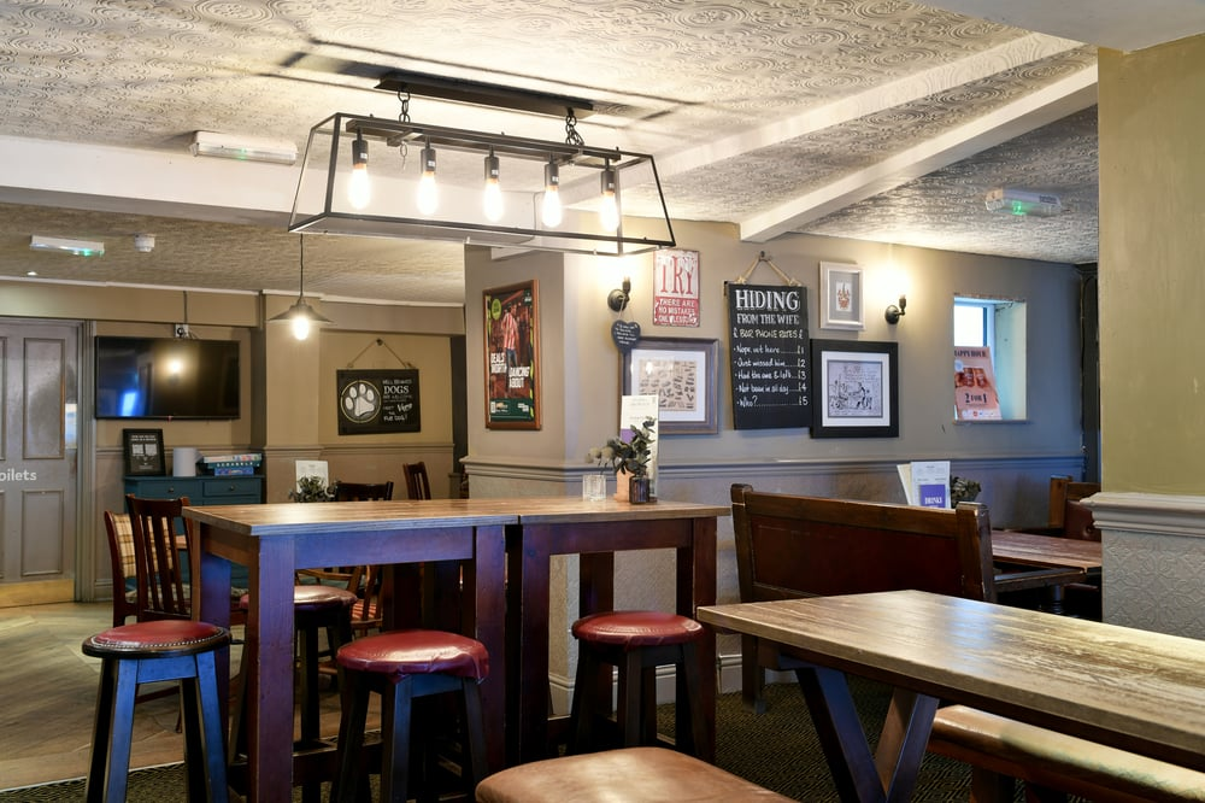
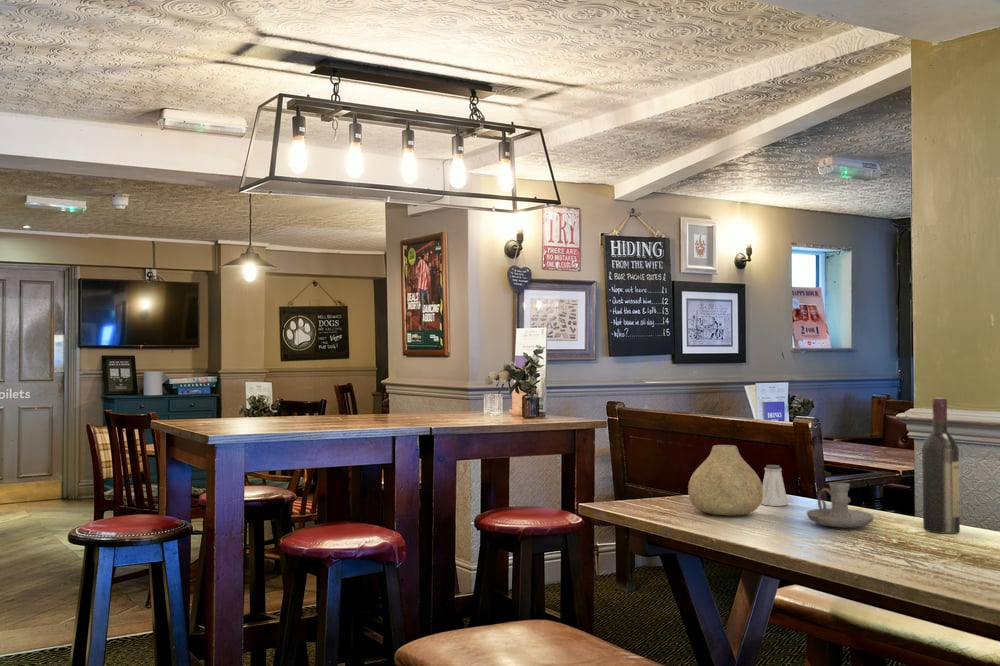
+ vase [687,444,763,516]
+ saltshaker [760,464,789,507]
+ wine bottle [921,397,961,535]
+ candle holder [806,482,875,529]
